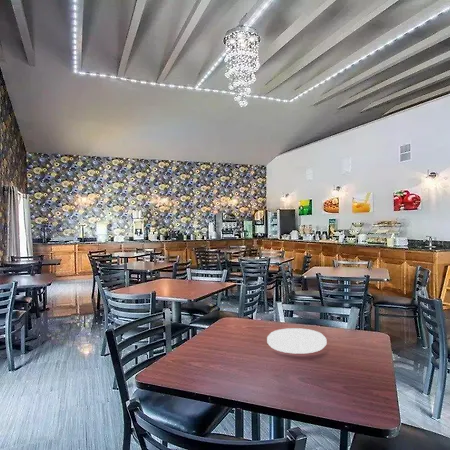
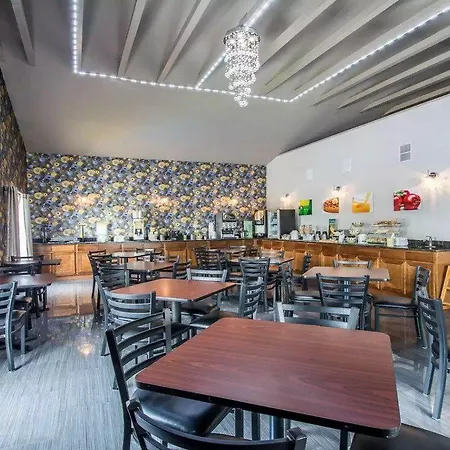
- plate [266,327,327,355]
